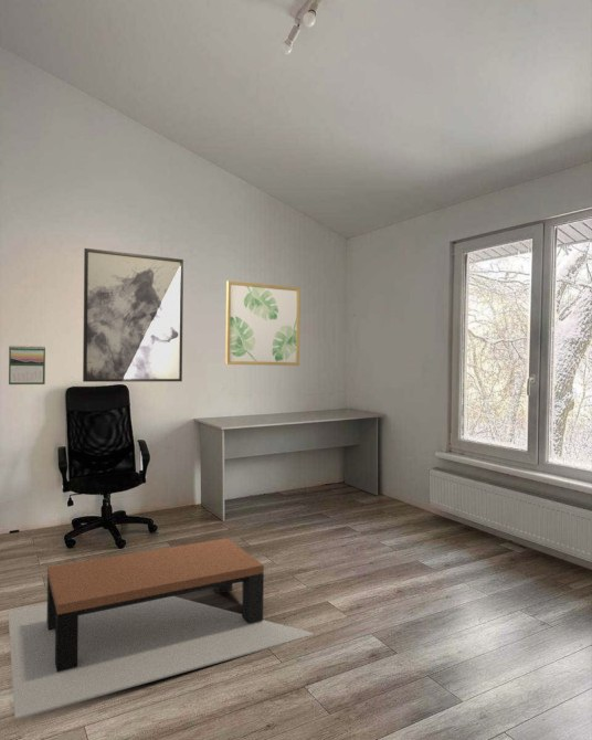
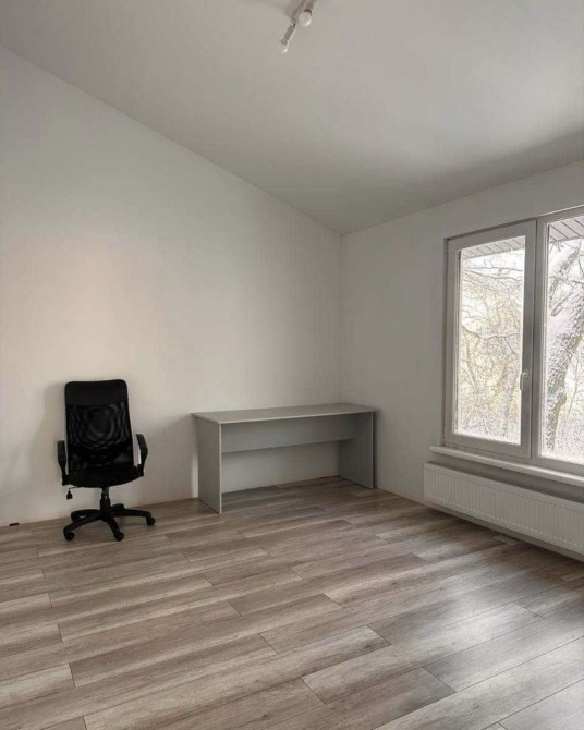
- calendar [8,345,46,385]
- coffee table [7,537,314,721]
- wall art [82,247,184,383]
- wall art [224,279,302,367]
